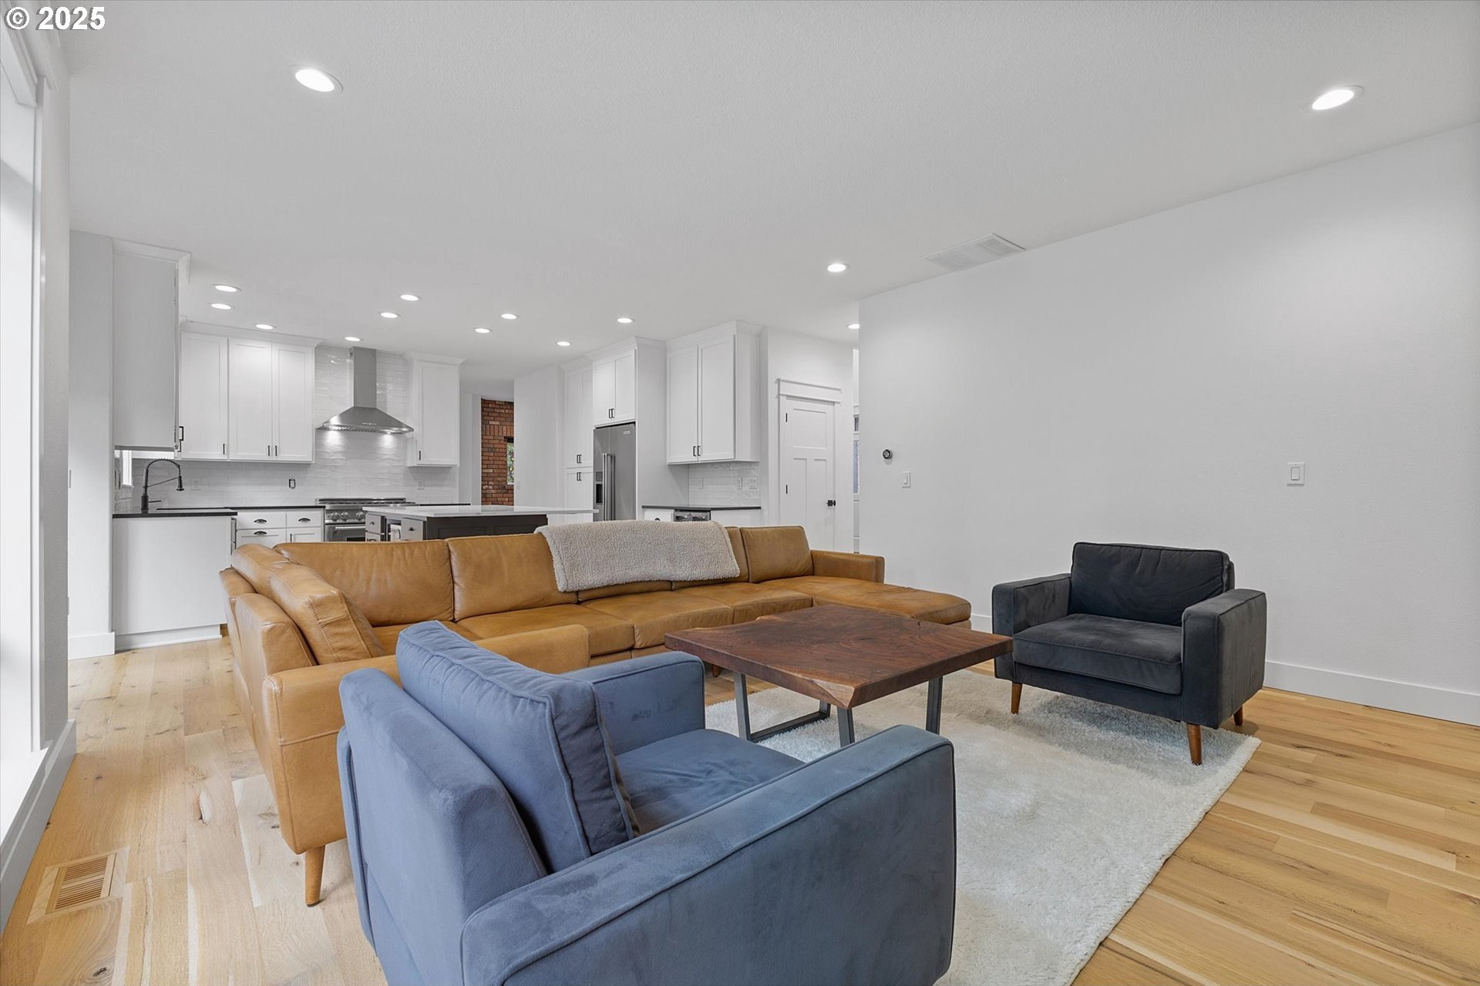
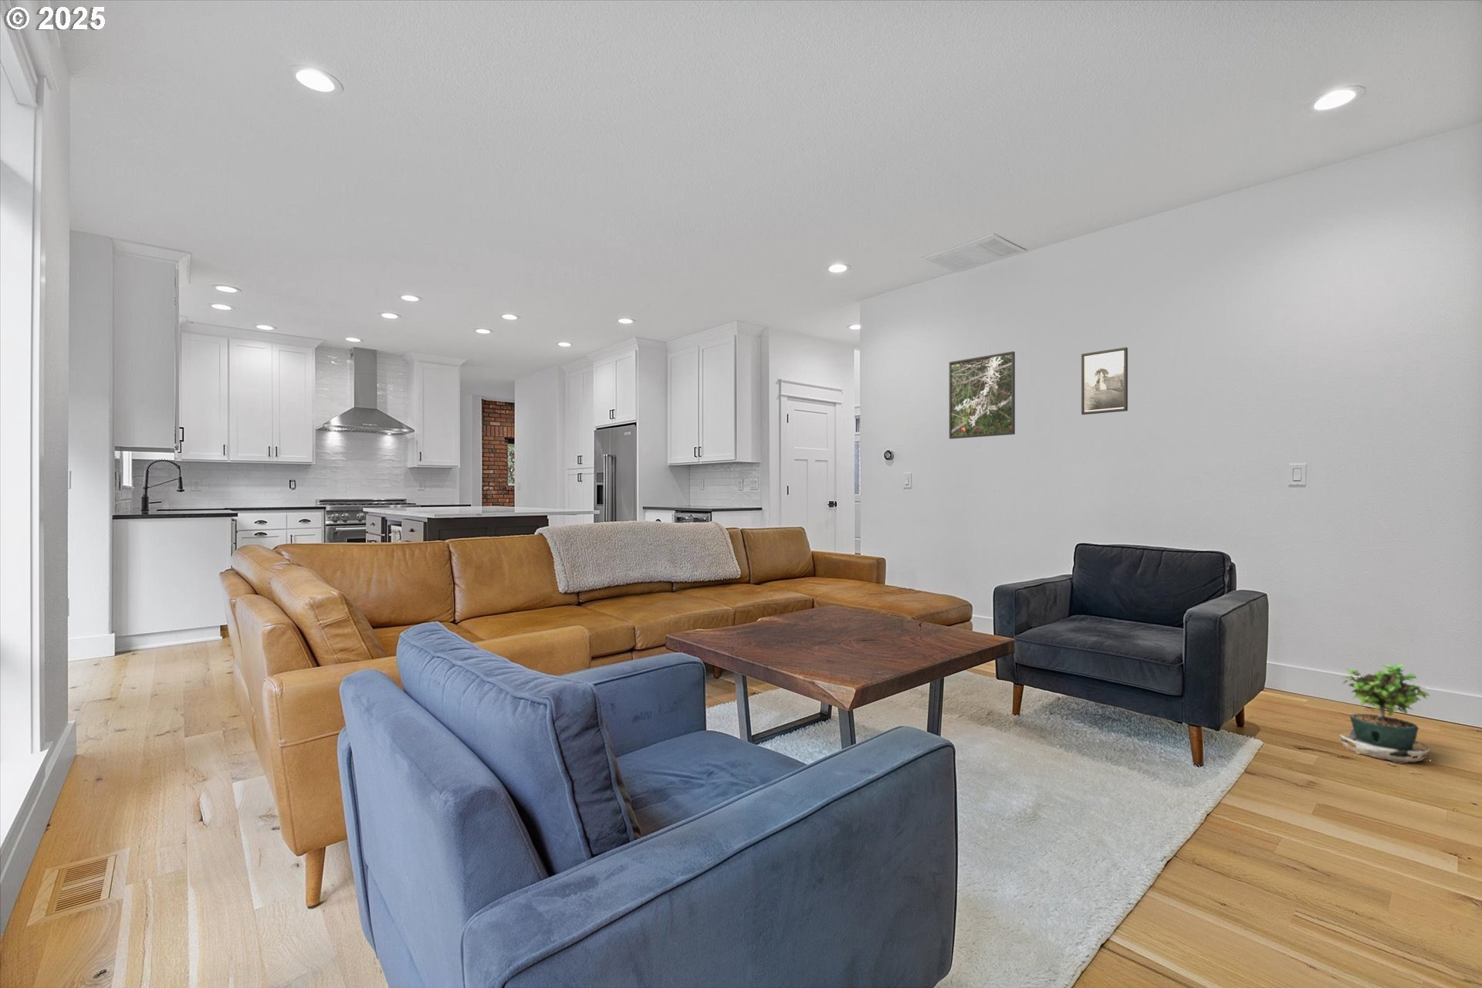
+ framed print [948,351,1016,440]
+ potted plant [1336,663,1431,774]
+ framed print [1081,346,1128,416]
